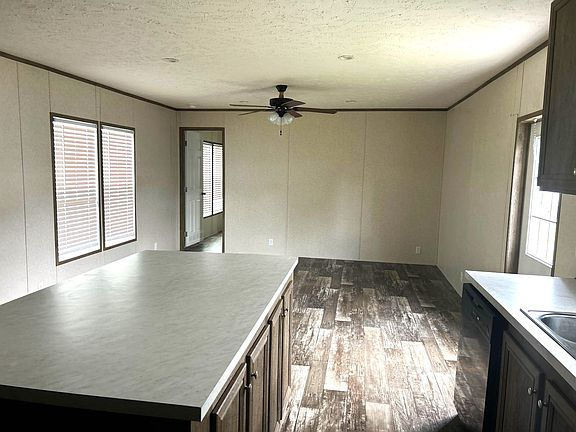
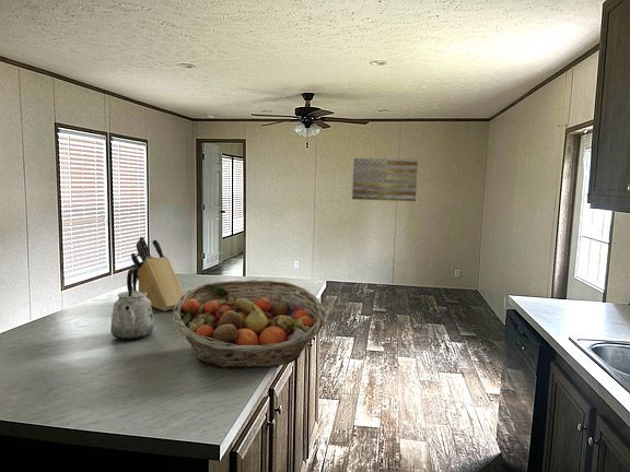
+ kettle [109,267,155,341]
+ fruit basket [172,279,326,369]
+ knife block [130,236,185,312]
+ wall art [351,157,419,202]
